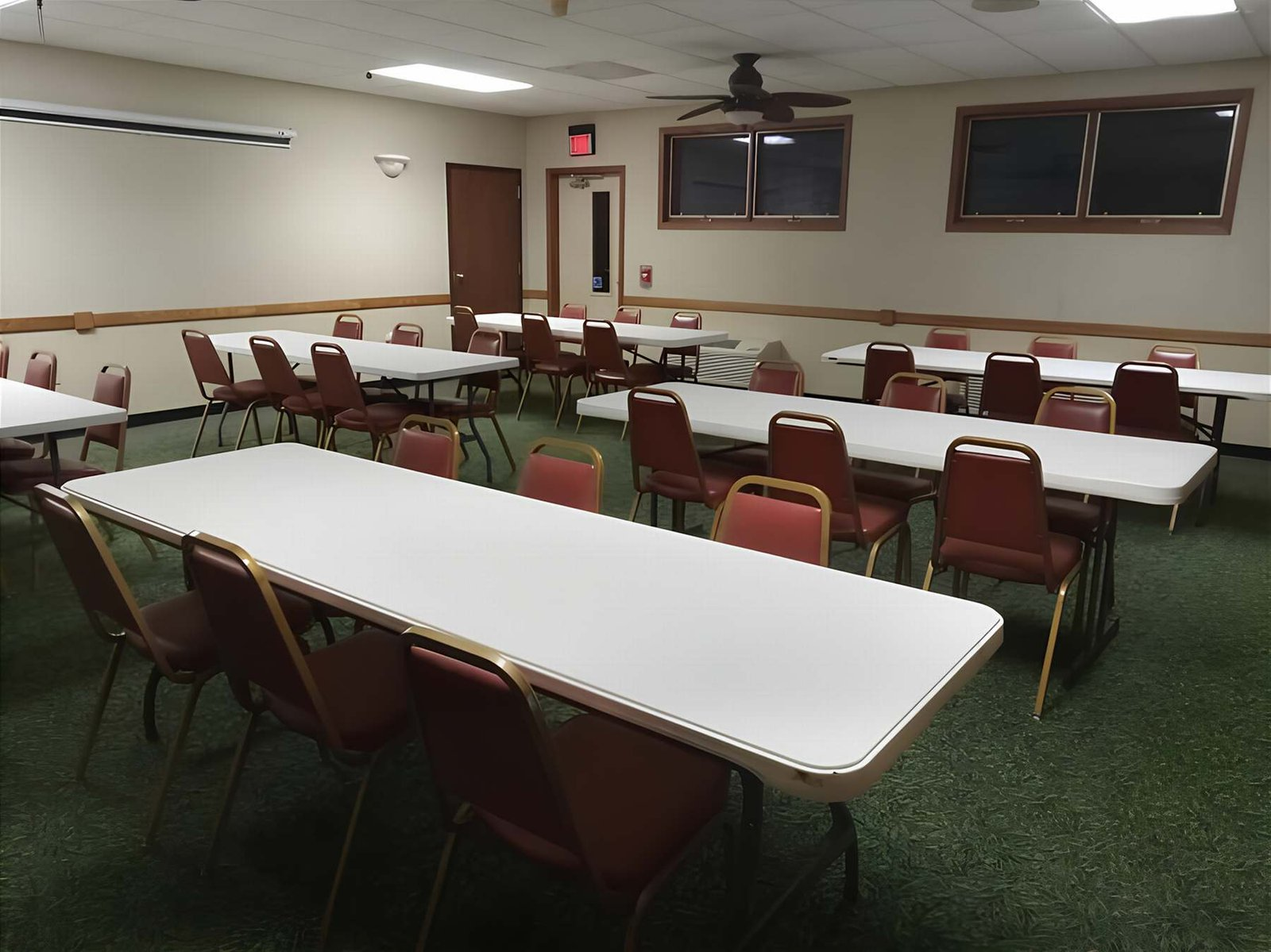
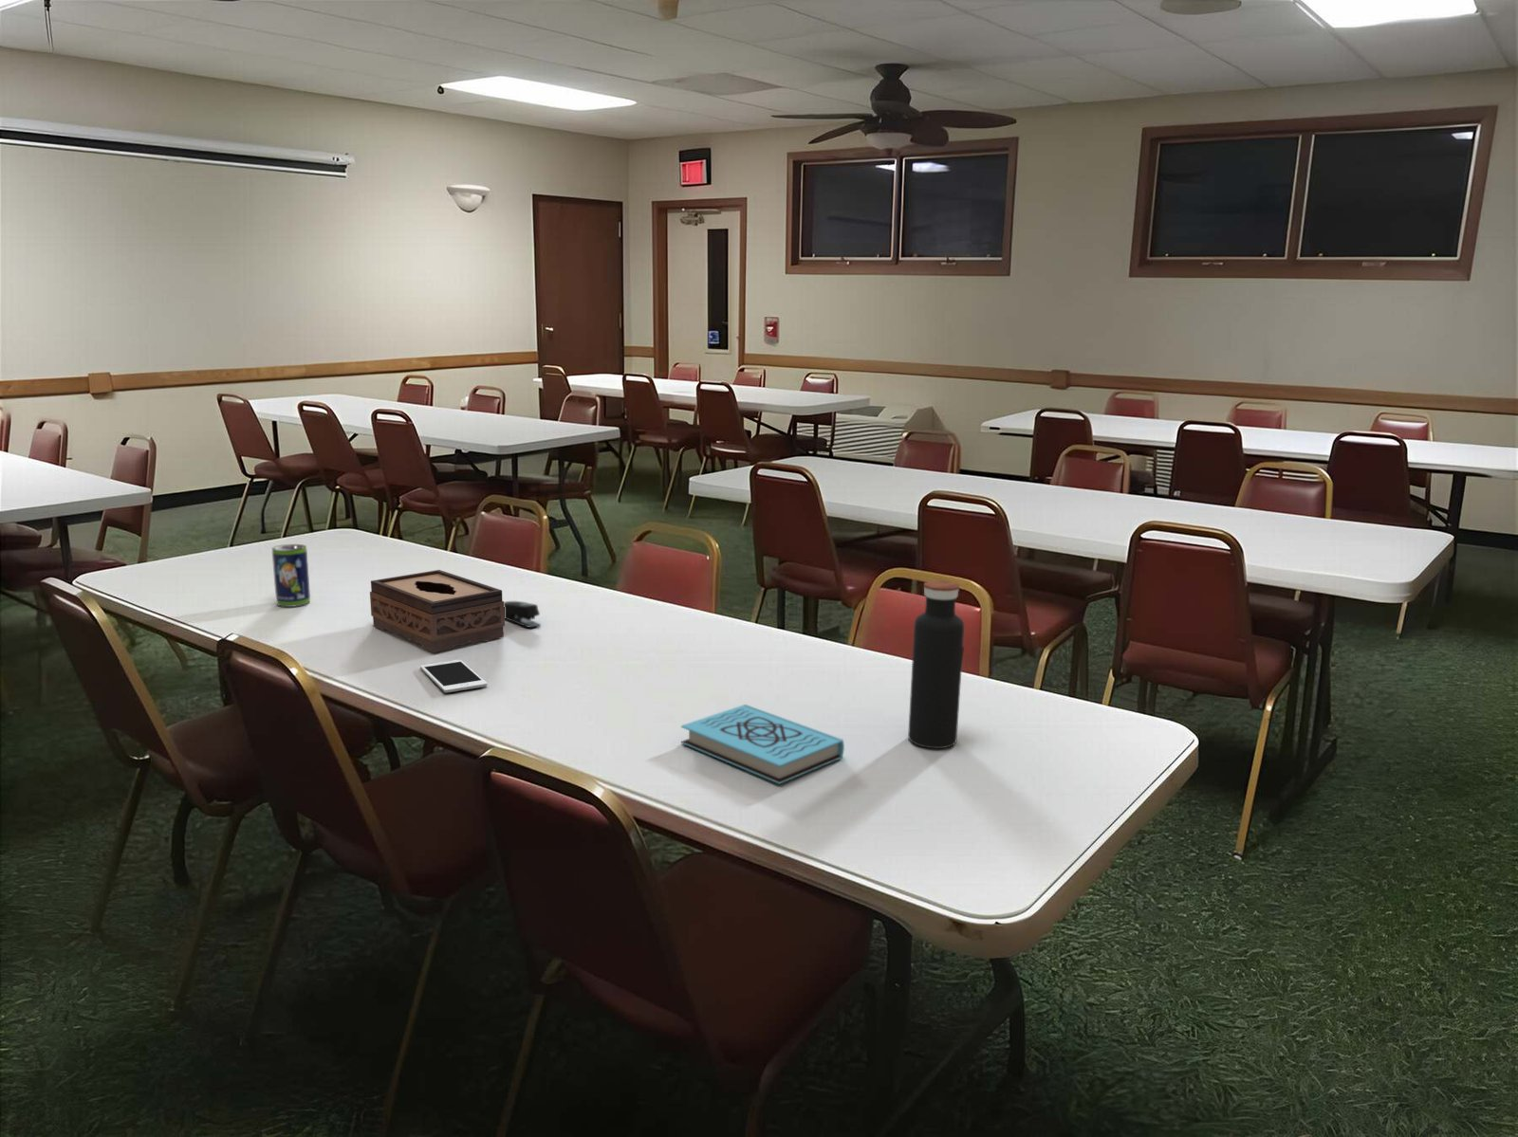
+ water bottle [907,579,965,749]
+ cell phone [419,659,487,693]
+ beverage can [271,543,312,608]
+ tissue box [369,568,505,653]
+ stapler [504,601,542,628]
+ book [681,703,846,785]
